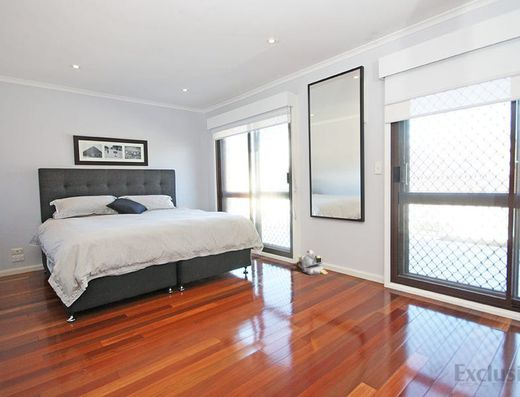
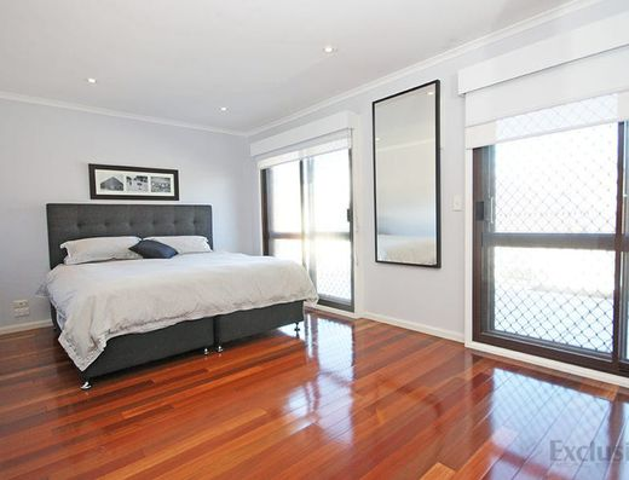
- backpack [296,249,328,276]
